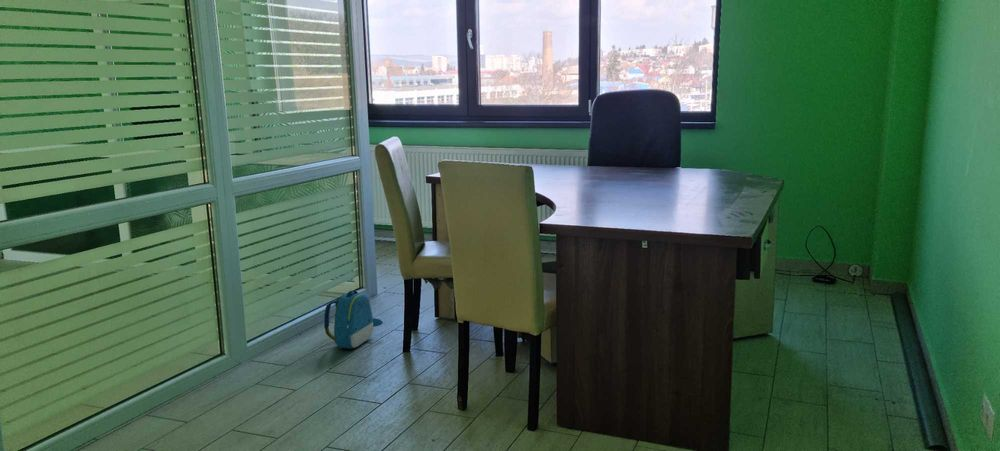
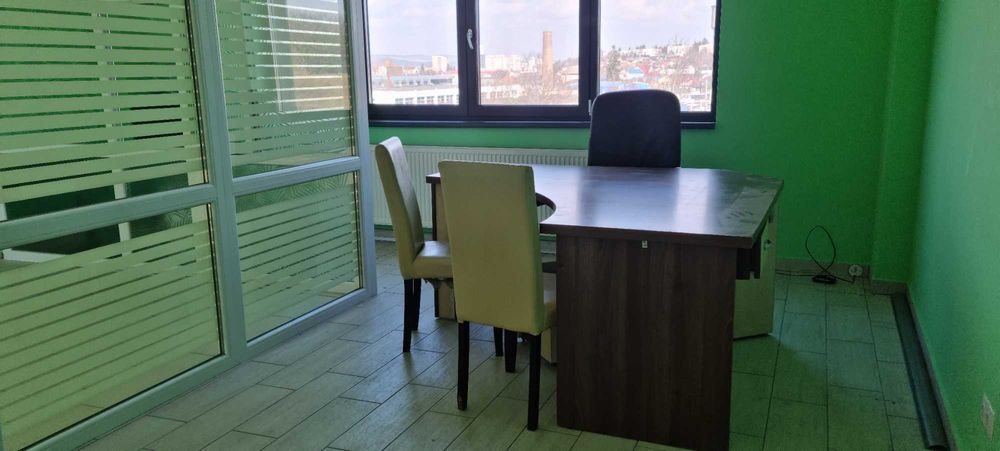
- backpack [323,290,384,350]
